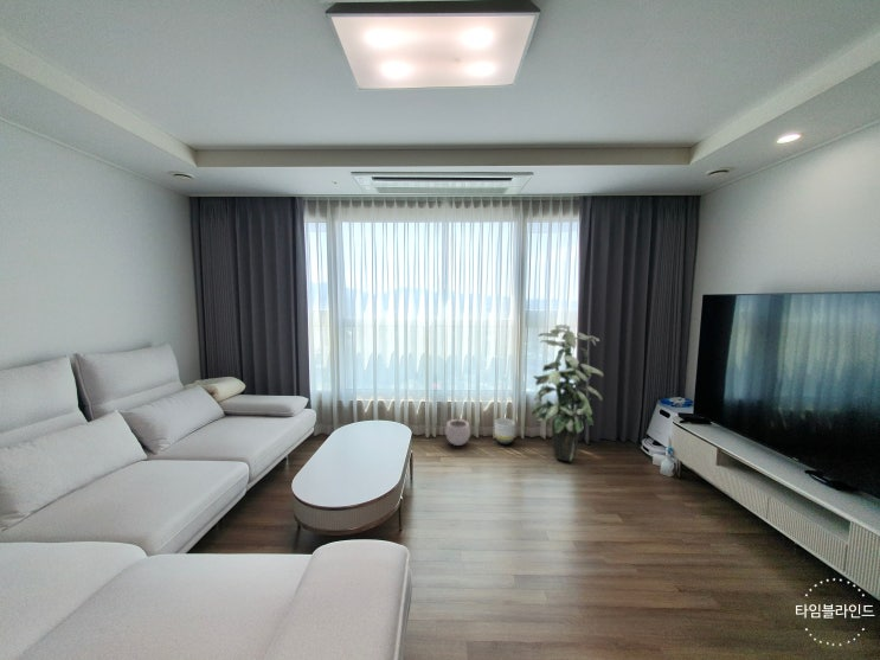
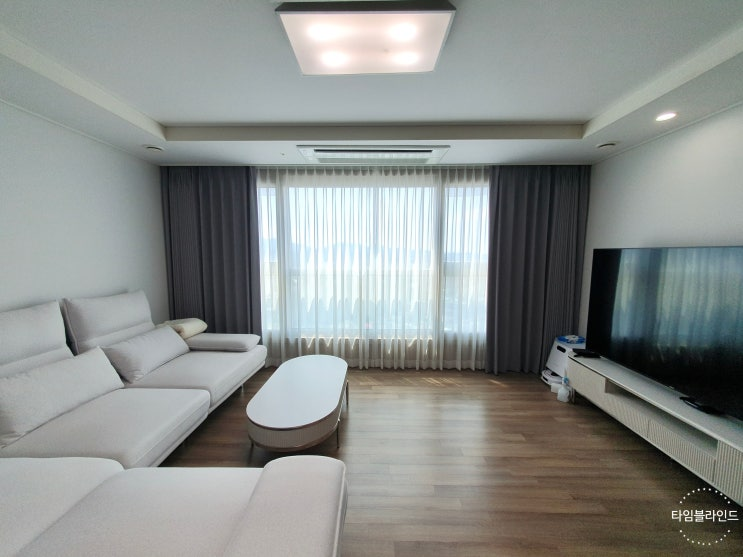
- planter [494,417,516,446]
- plant pot [444,414,471,447]
- indoor plant [529,323,605,463]
